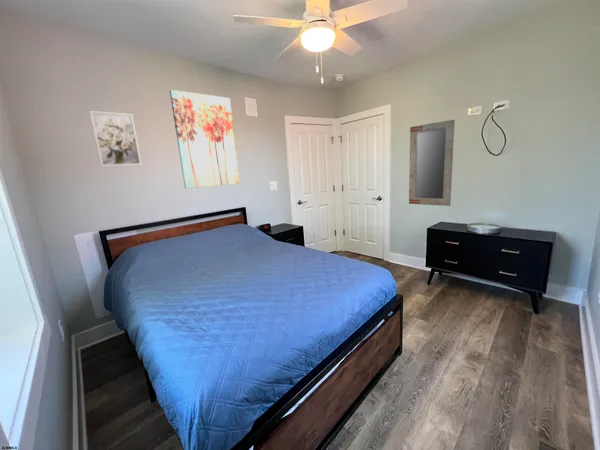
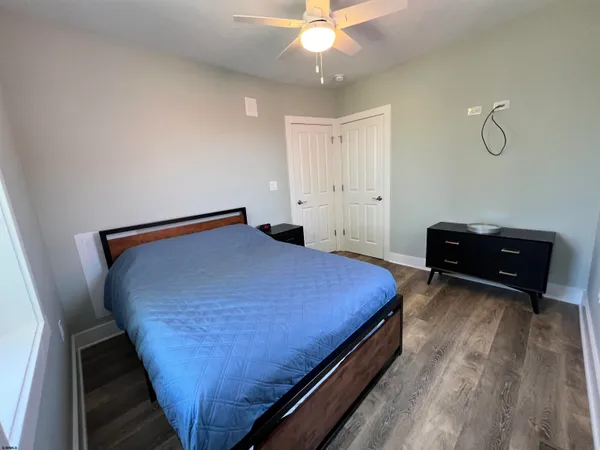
- wall art [169,89,240,190]
- home mirror [408,119,456,207]
- wall art [88,110,143,167]
